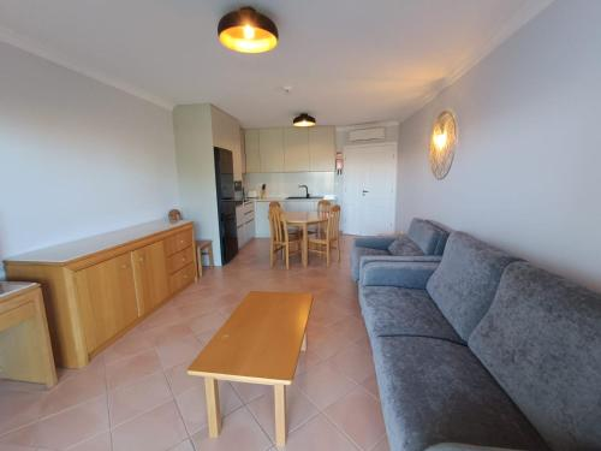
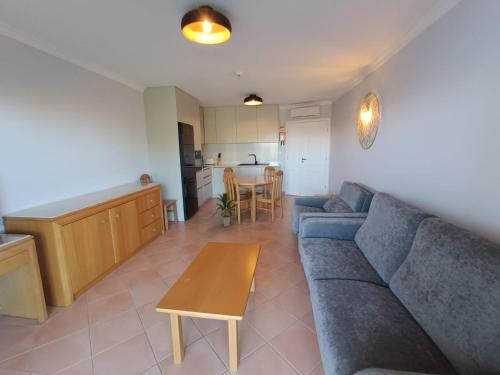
+ indoor plant [211,192,239,227]
